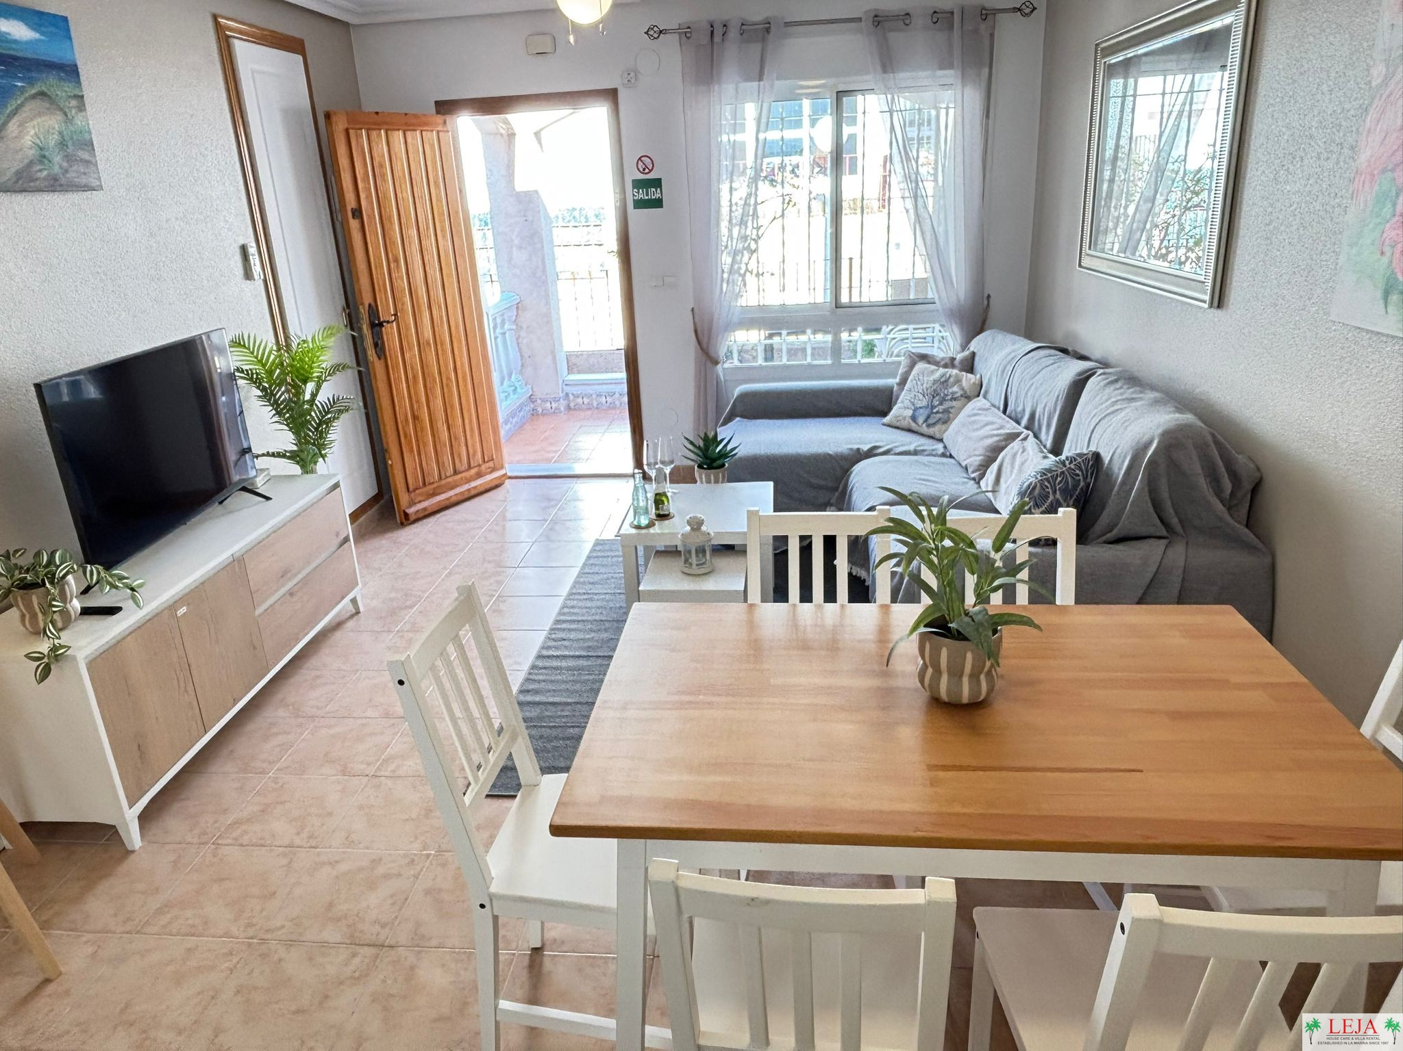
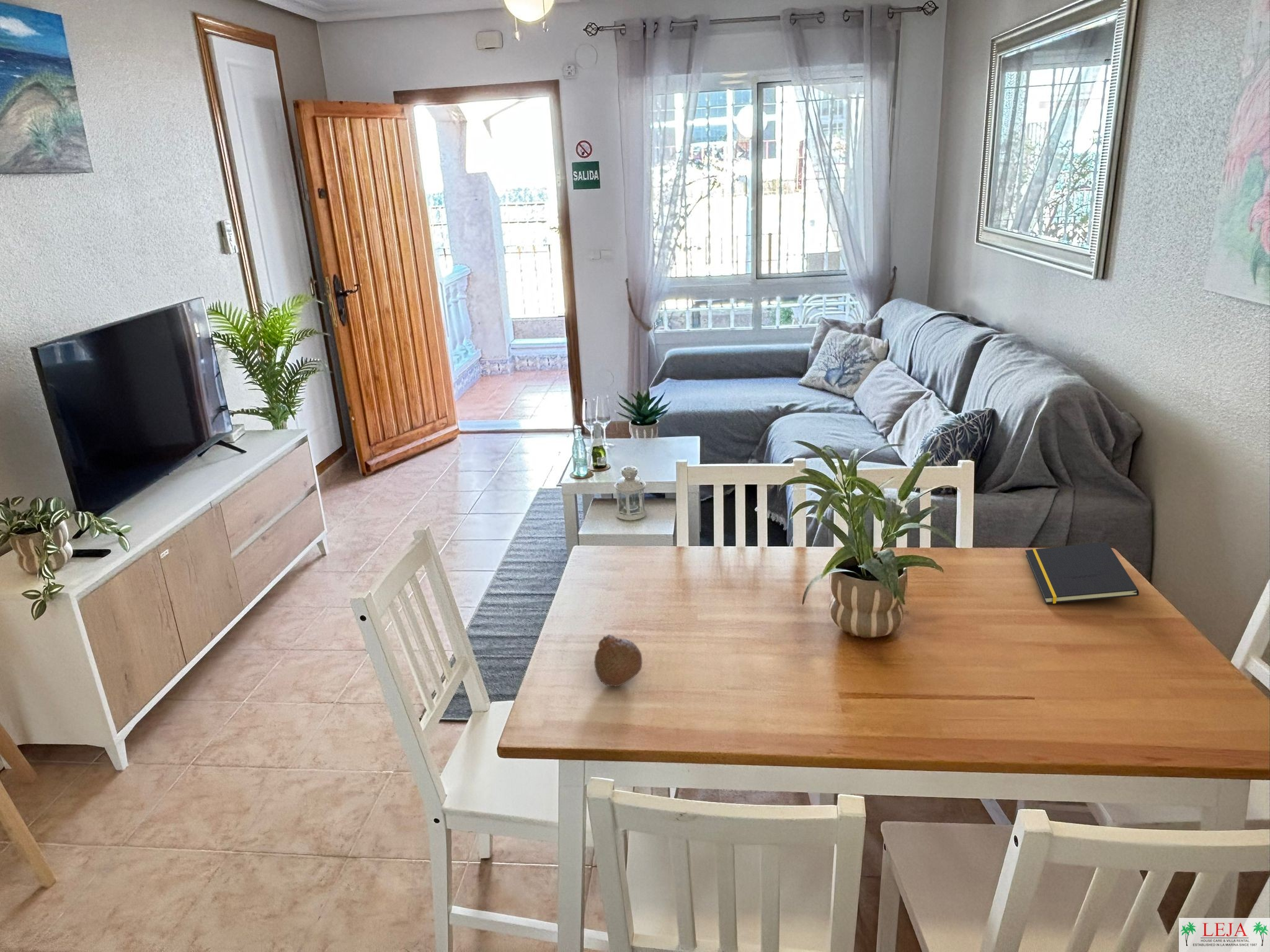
+ notepad [1025,541,1140,604]
+ fruit [593,634,643,687]
